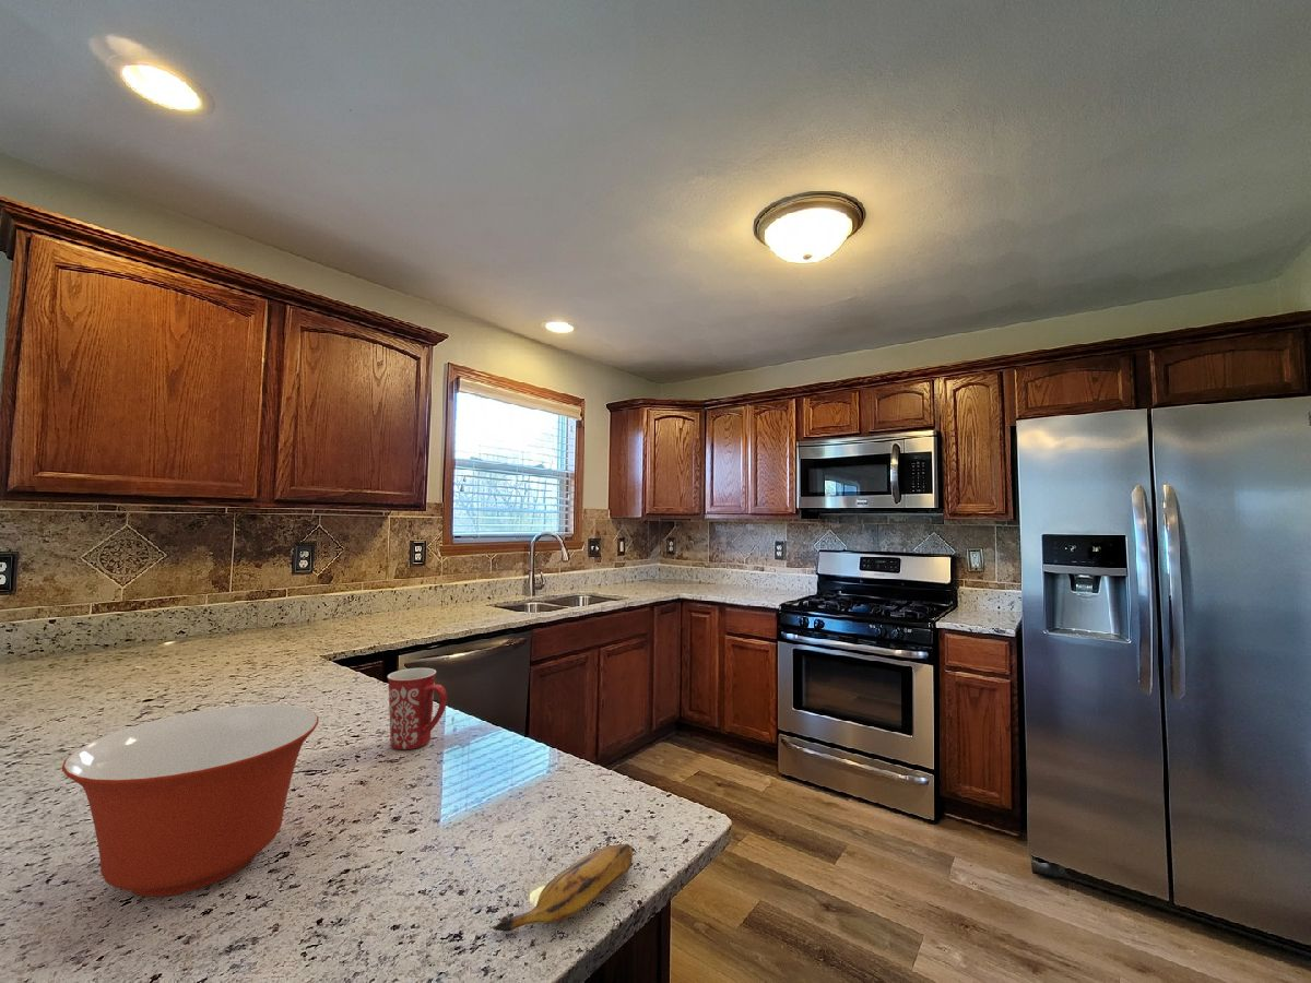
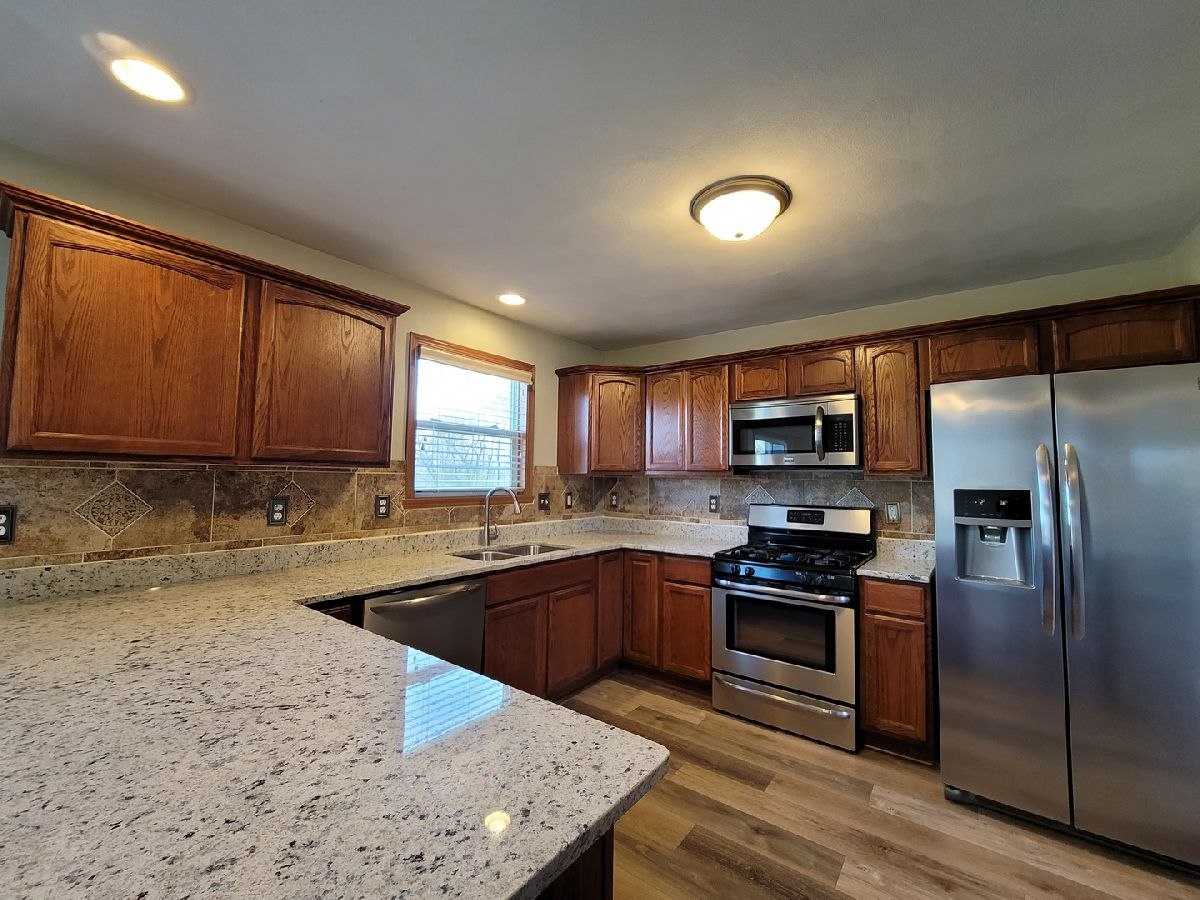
- mixing bowl [61,703,319,898]
- mug [386,667,448,750]
- banana [491,843,634,933]
